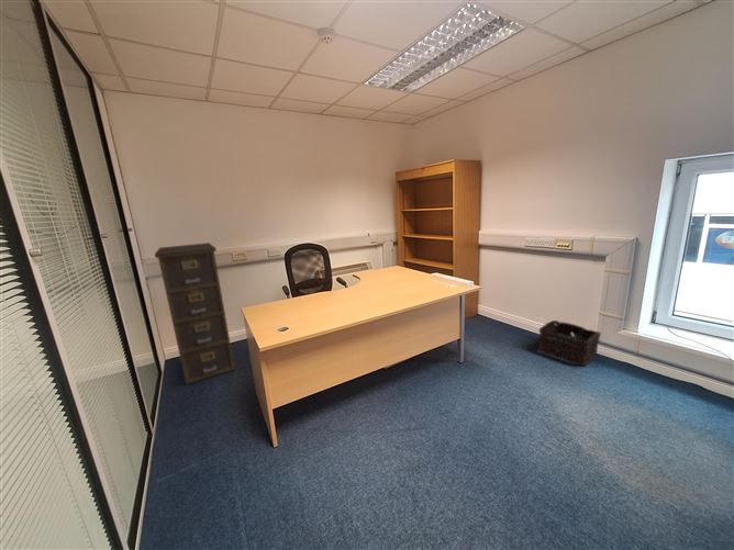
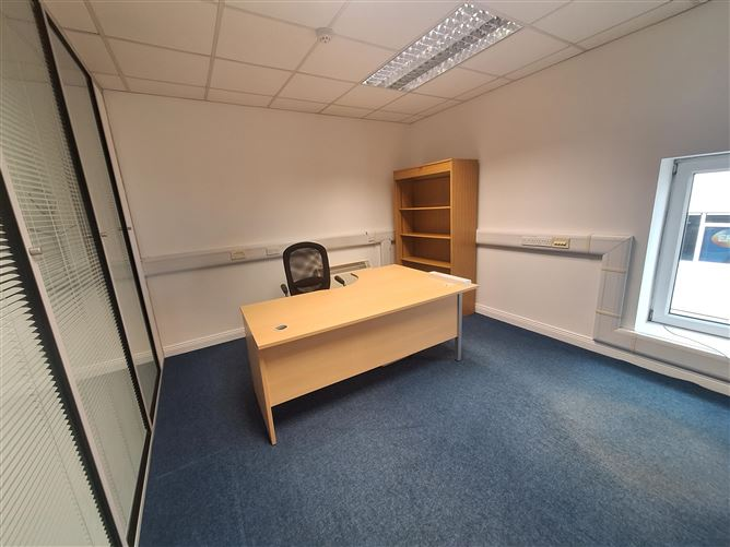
- basket [537,319,602,367]
- filing cabinet [154,242,236,385]
